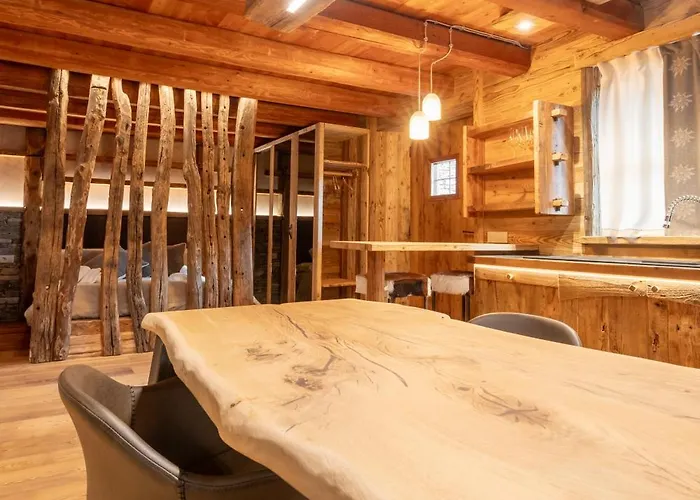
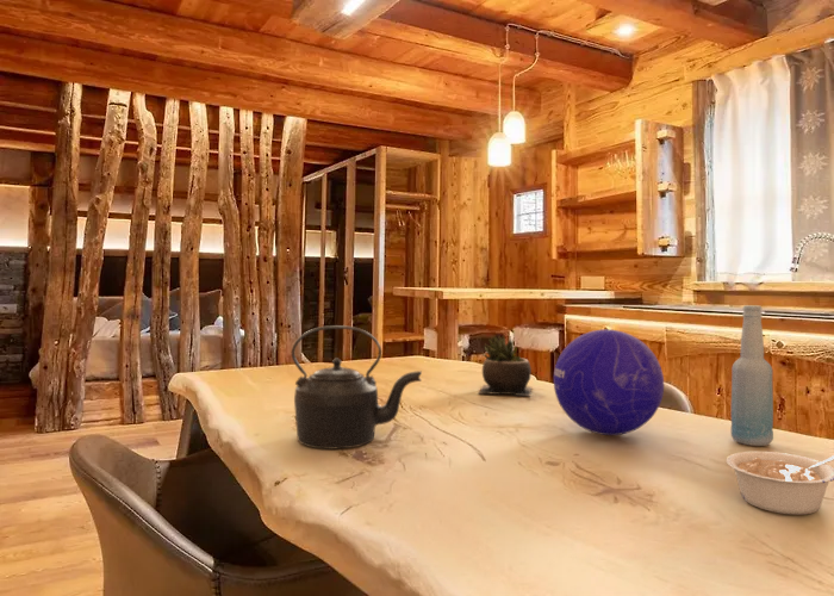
+ succulent plant [477,334,533,397]
+ decorative ball [553,328,665,436]
+ bottle [729,304,774,447]
+ legume [724,451,834,516]
+ kettle [291,324,423,451]
